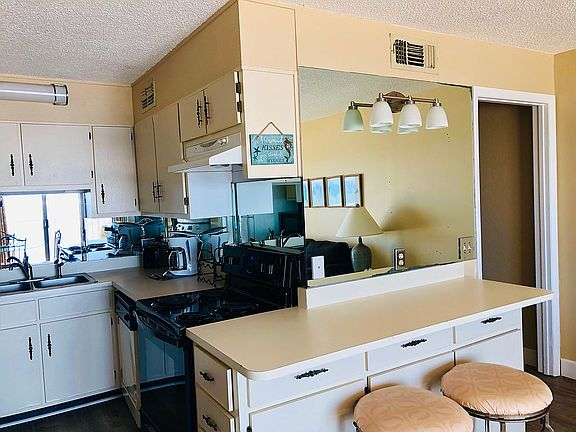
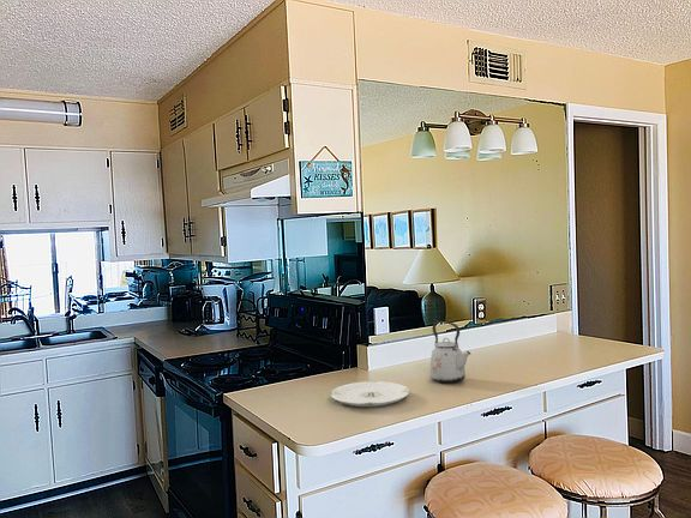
+ plate [329,380,410,408]
+ kettle [428,320,471,384]
